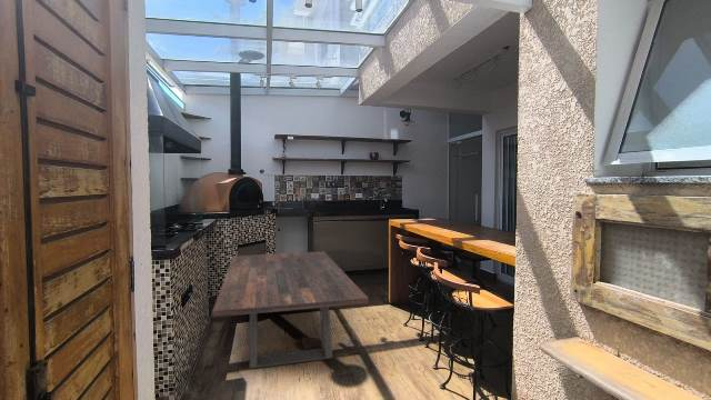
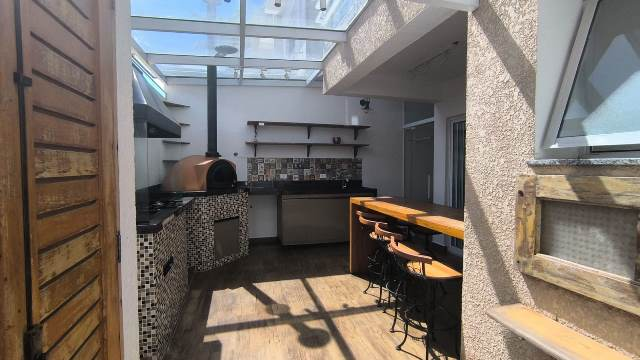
- dining table [211,250,370,370]
